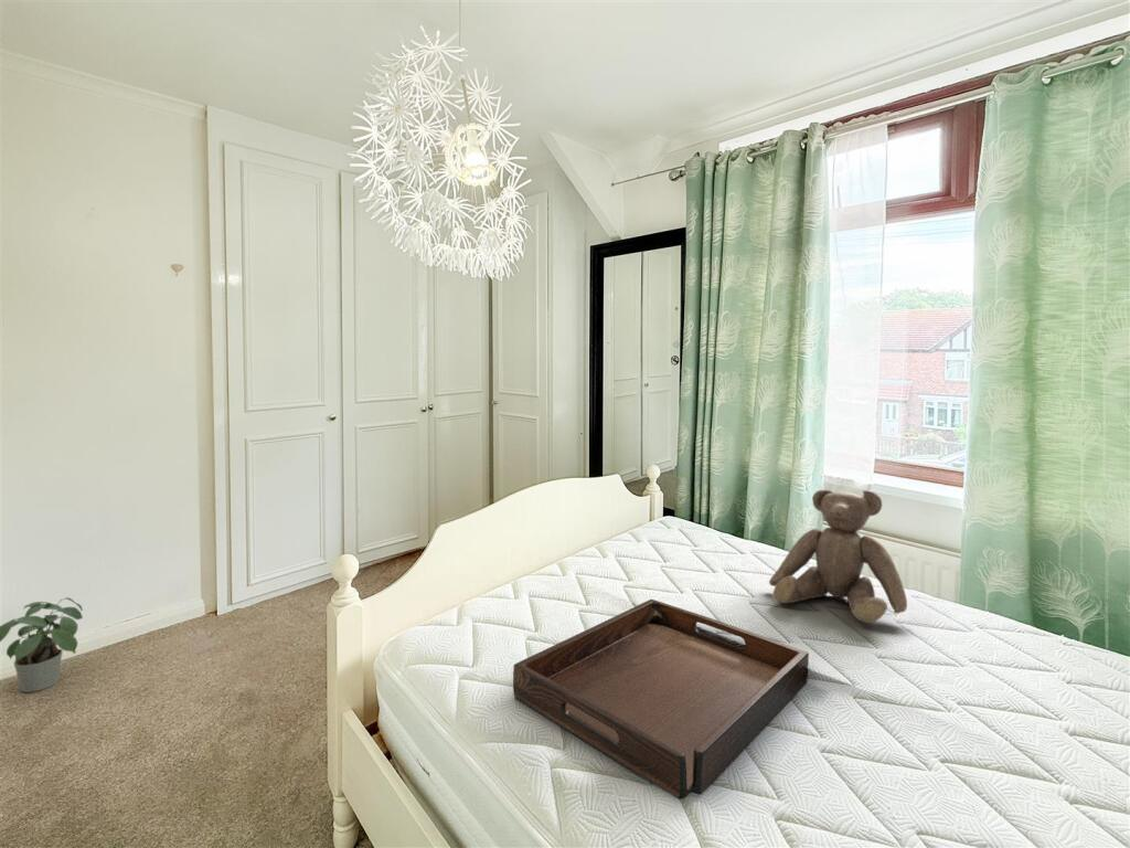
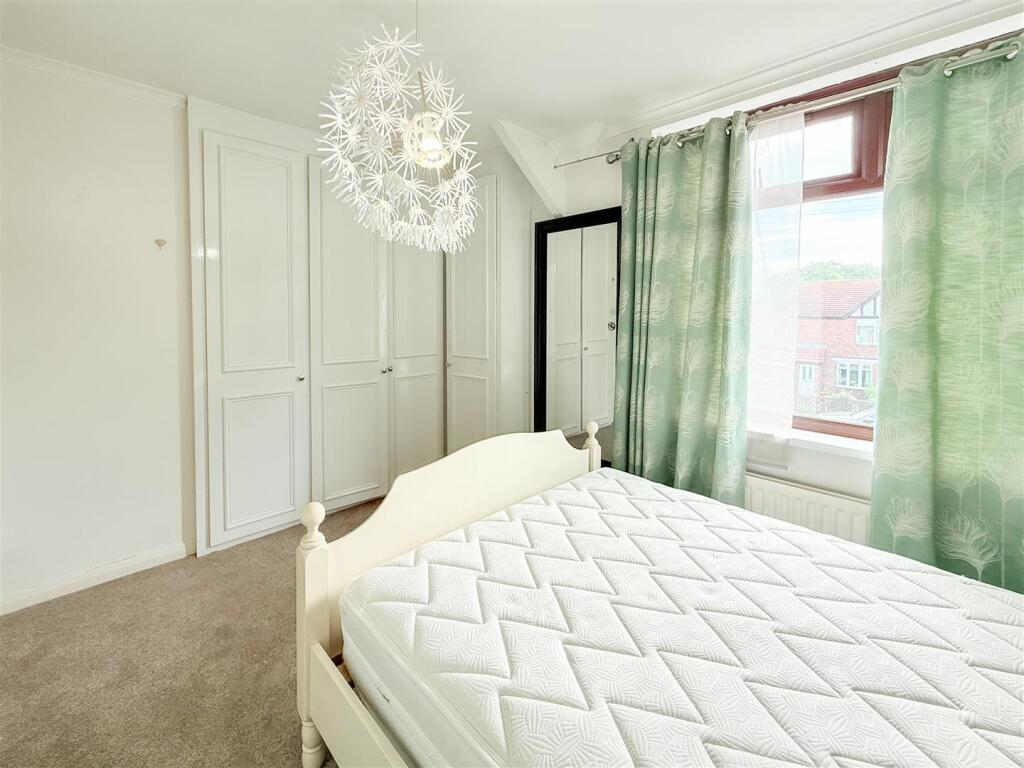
- potted plant [0,596,84,693]
- teddy bear [768,489,908,624]
- serving tray [512,598,810,801]
